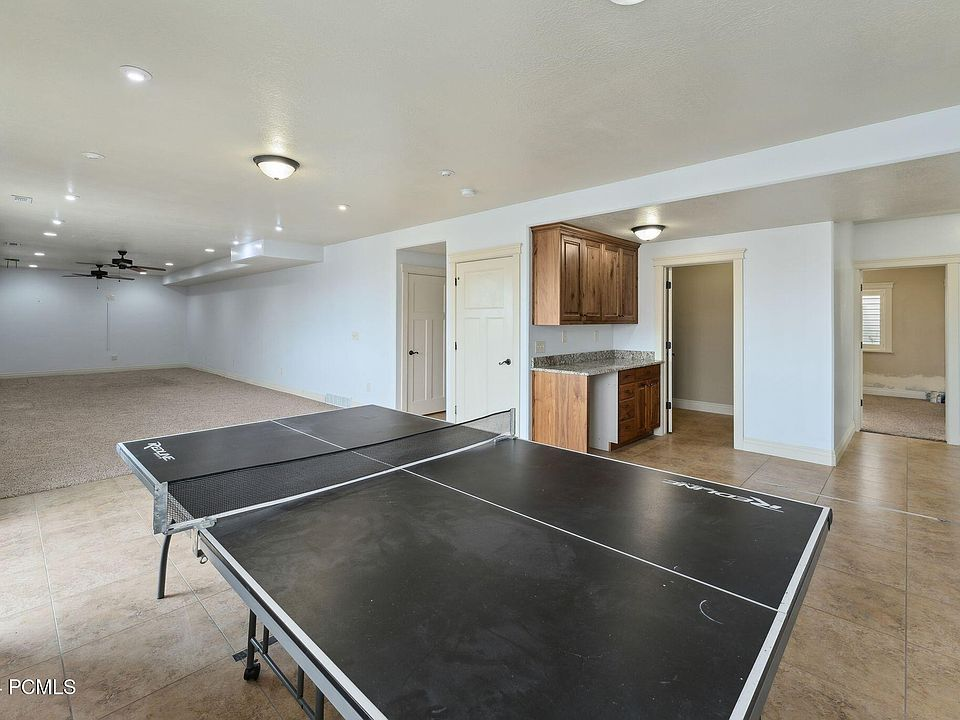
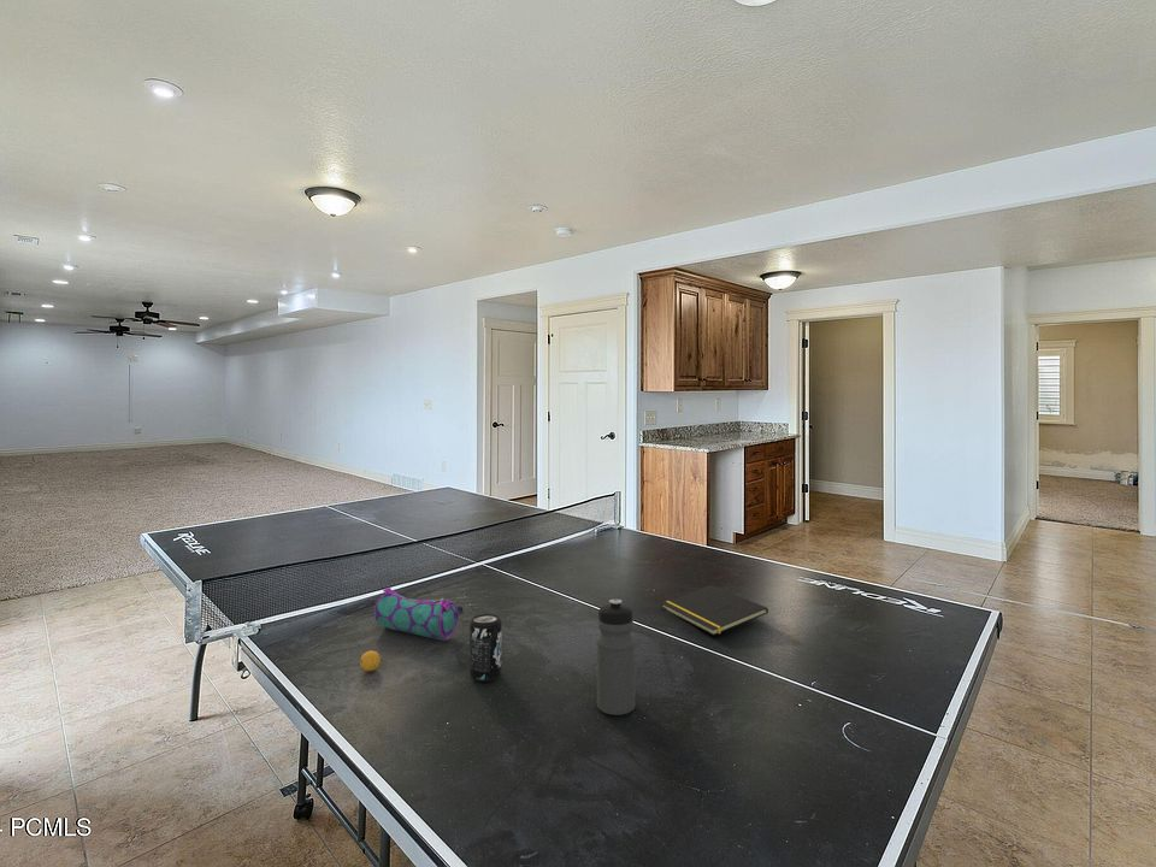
+ notepad [660,584,769,636]
+ pencil case [373,586,465,642]
+ ping-pong ball [359,649,382,672]
+ water bottle [596,598,636,716]
+ beverage can [468,613,502,683]
